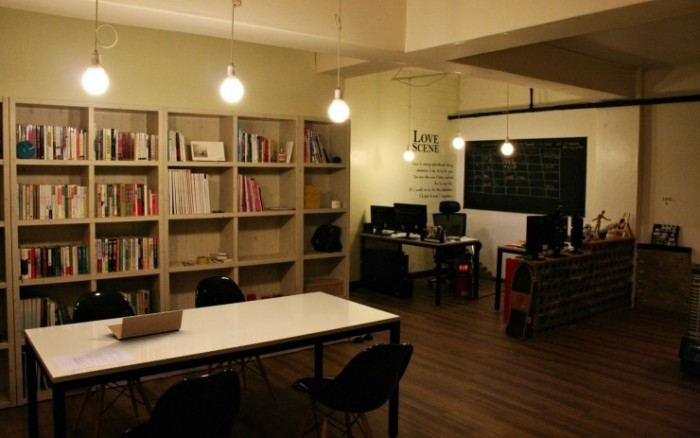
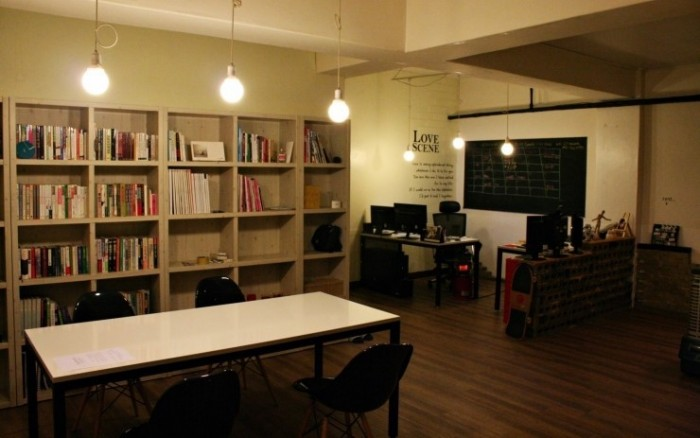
- desk organizer [106,309,184,340]
